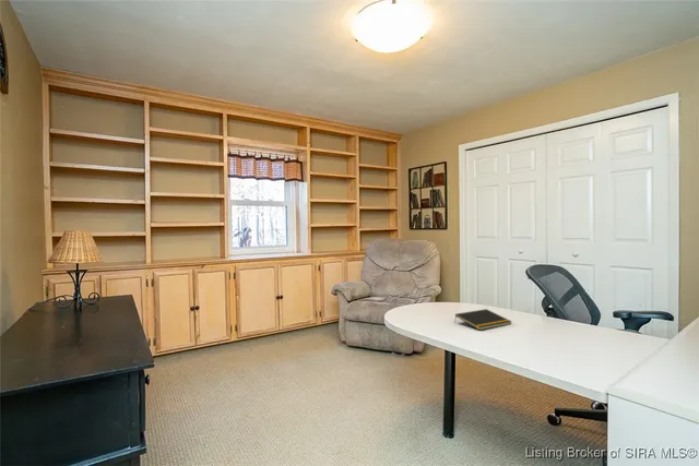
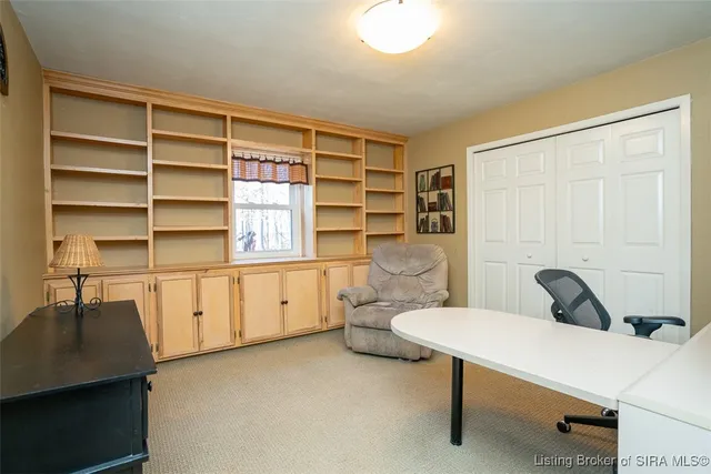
- notepad [453,308,513,331]
